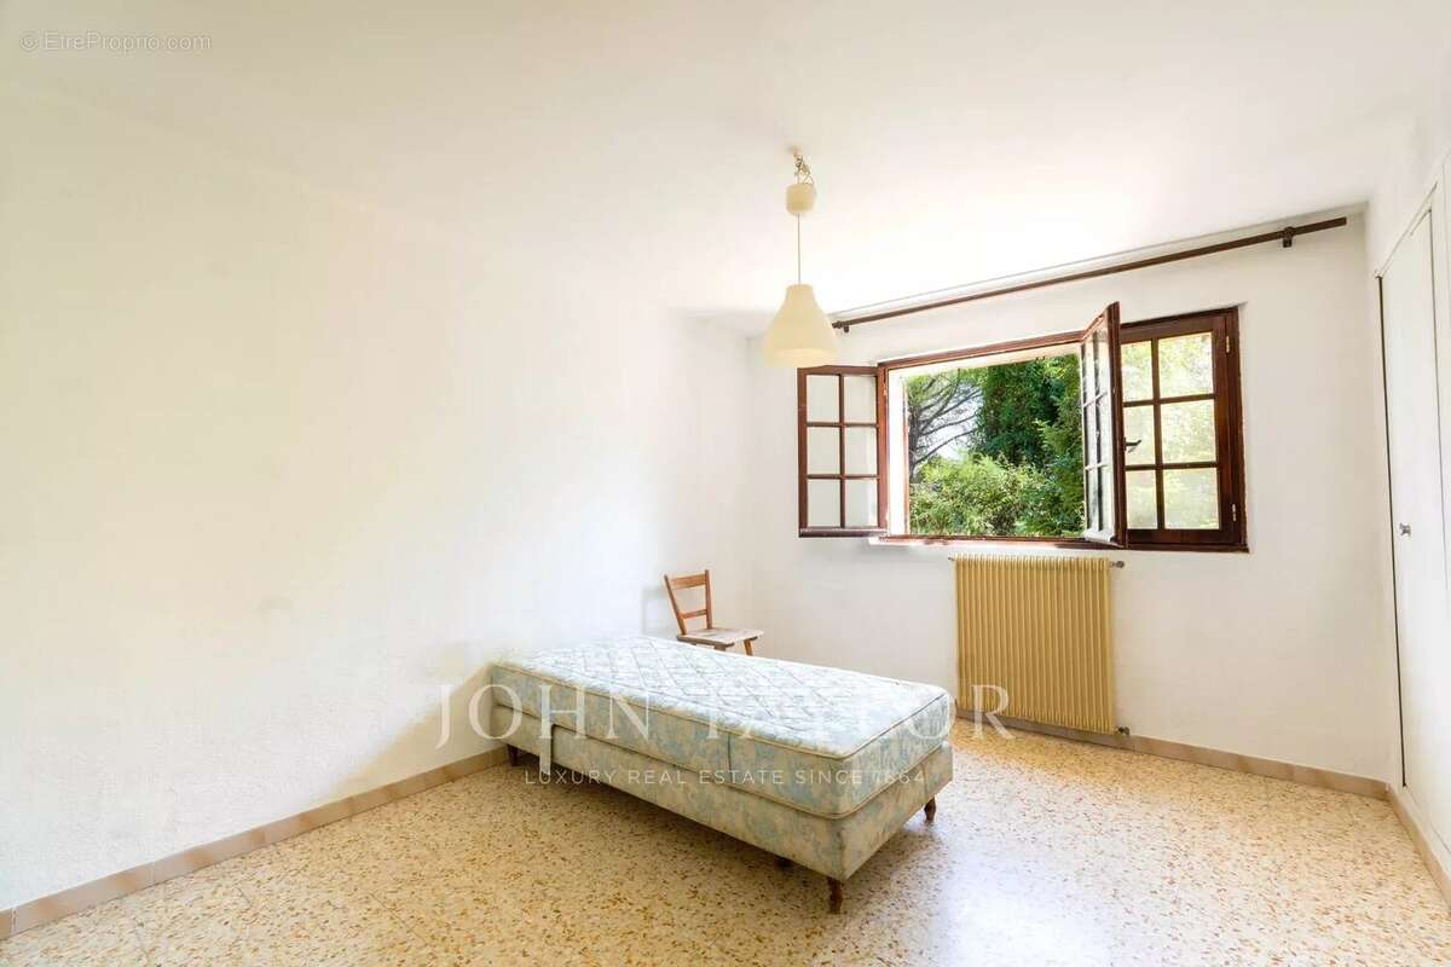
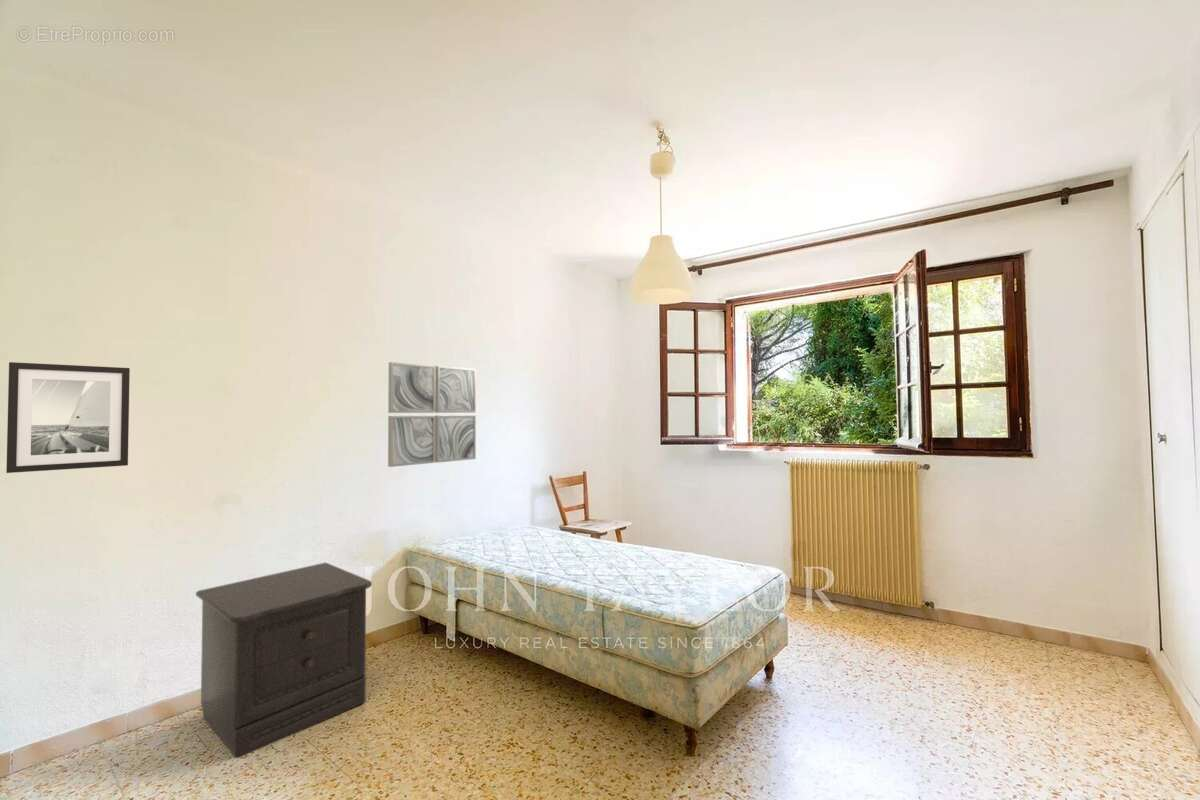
+ wall art [387,361,477,468]
+ wall art [5,361,131,474]
+ nightstand [195,561,373,759]
